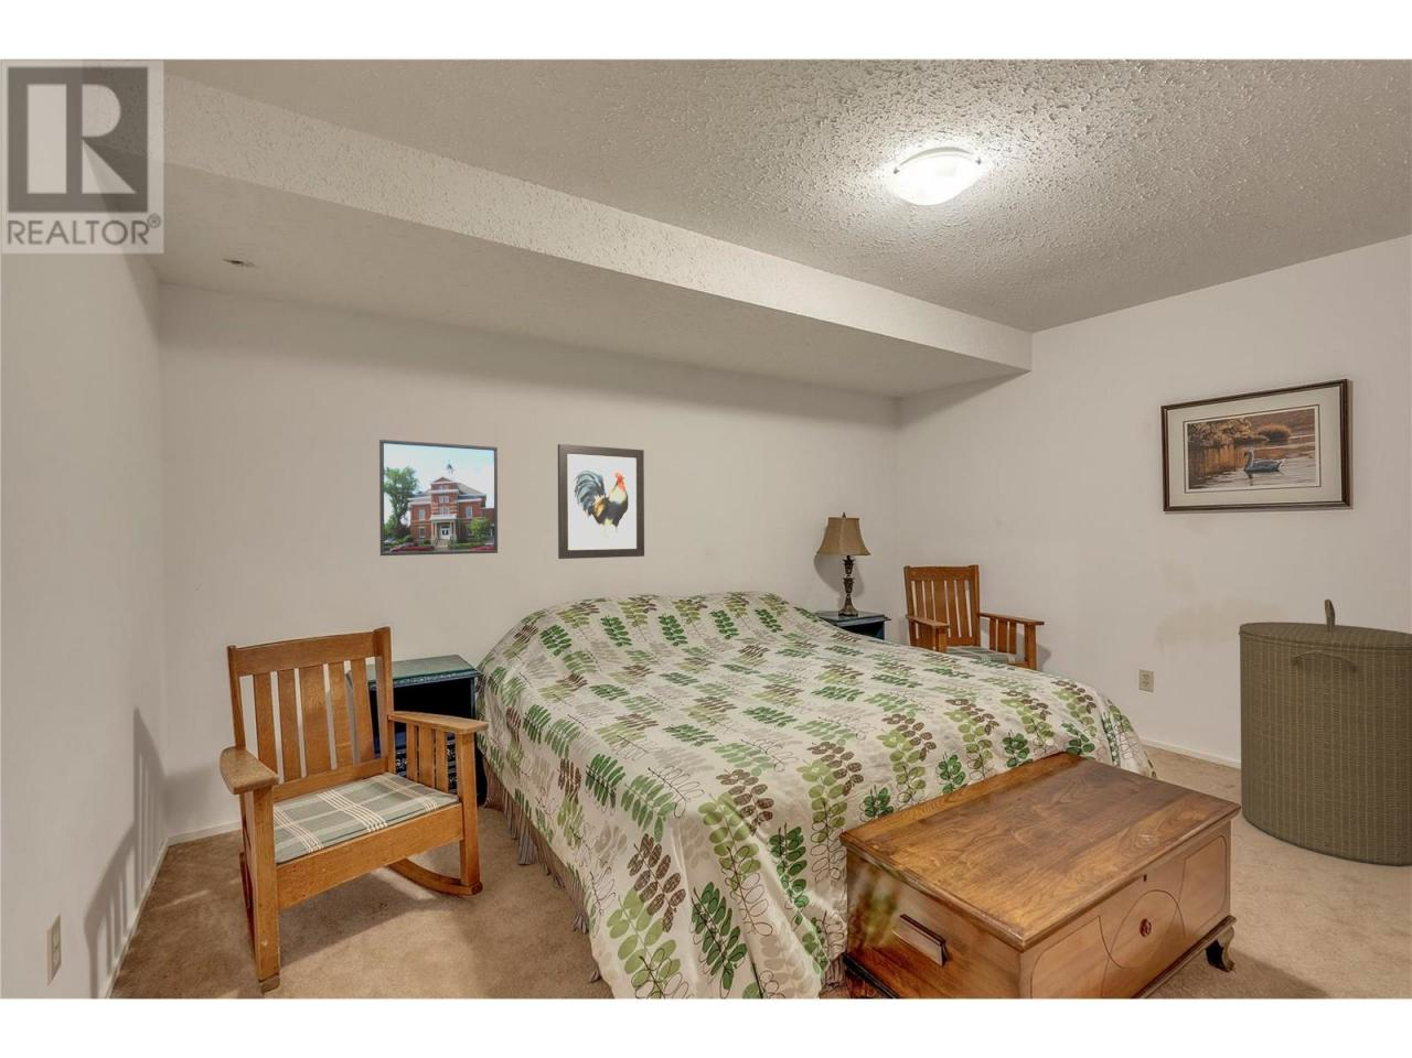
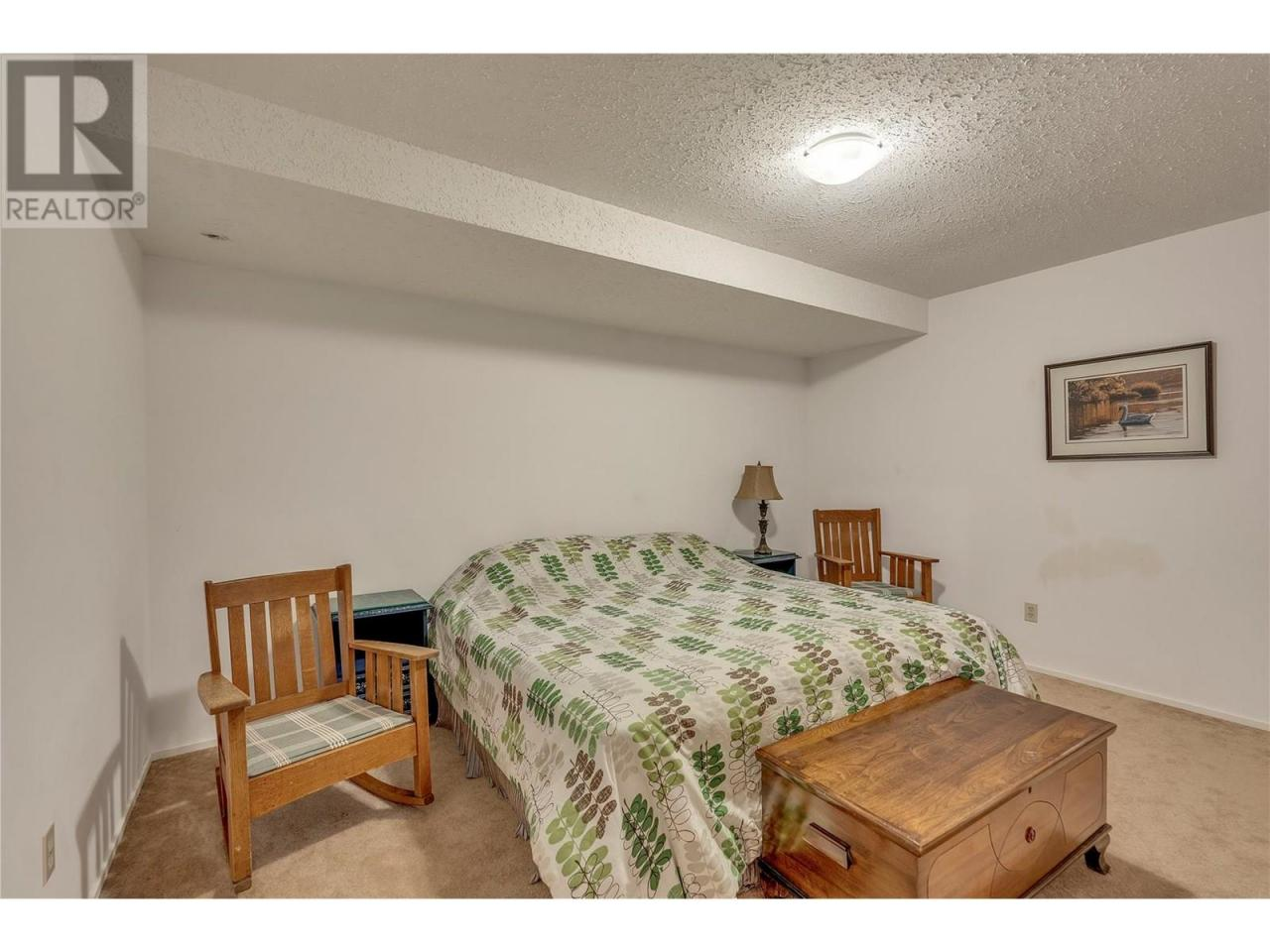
- laundry hamper [1237,598,1412,866]
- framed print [378,439,498,557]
- wall art [557,443,645,560]
